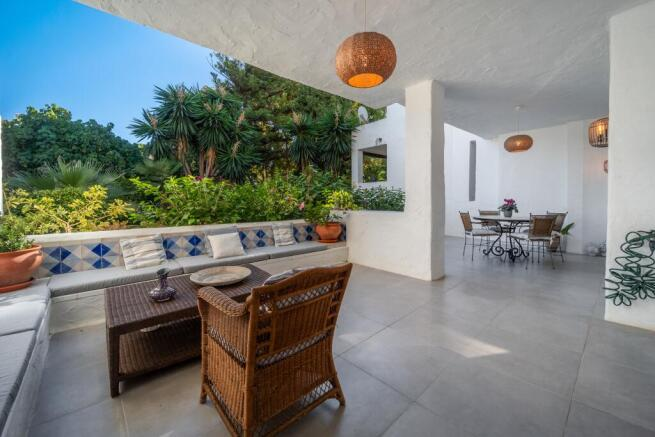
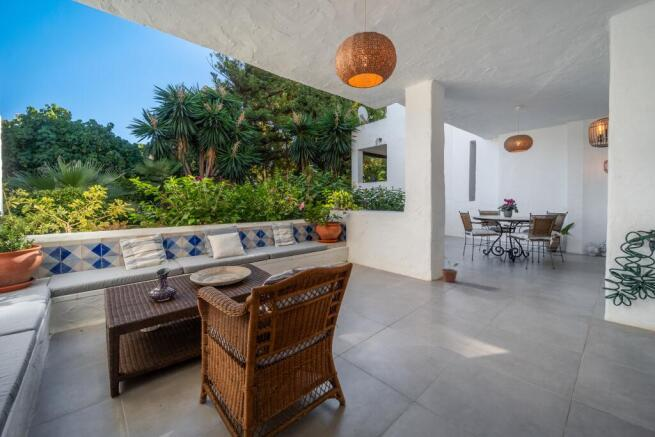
+ potted plant [441,256,460,283]
